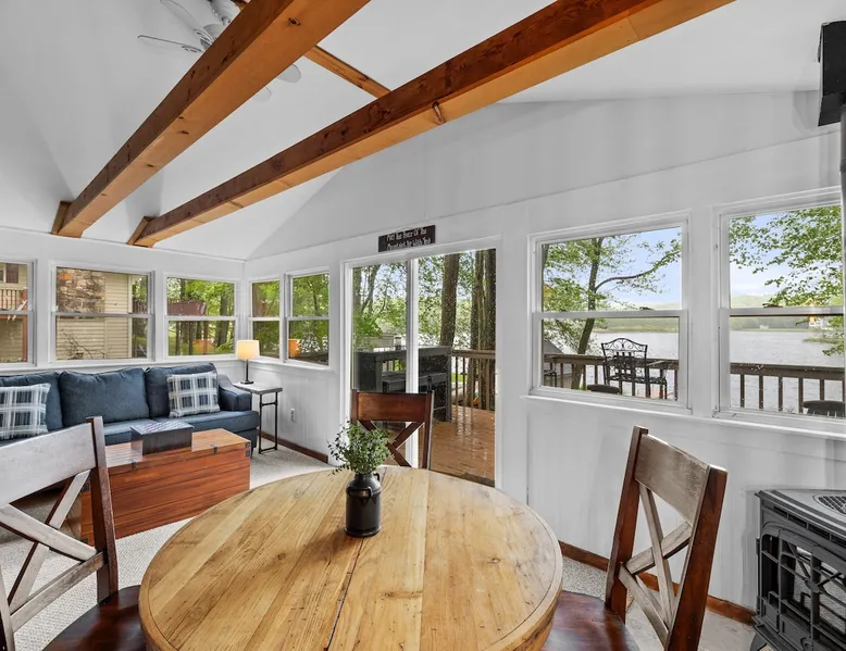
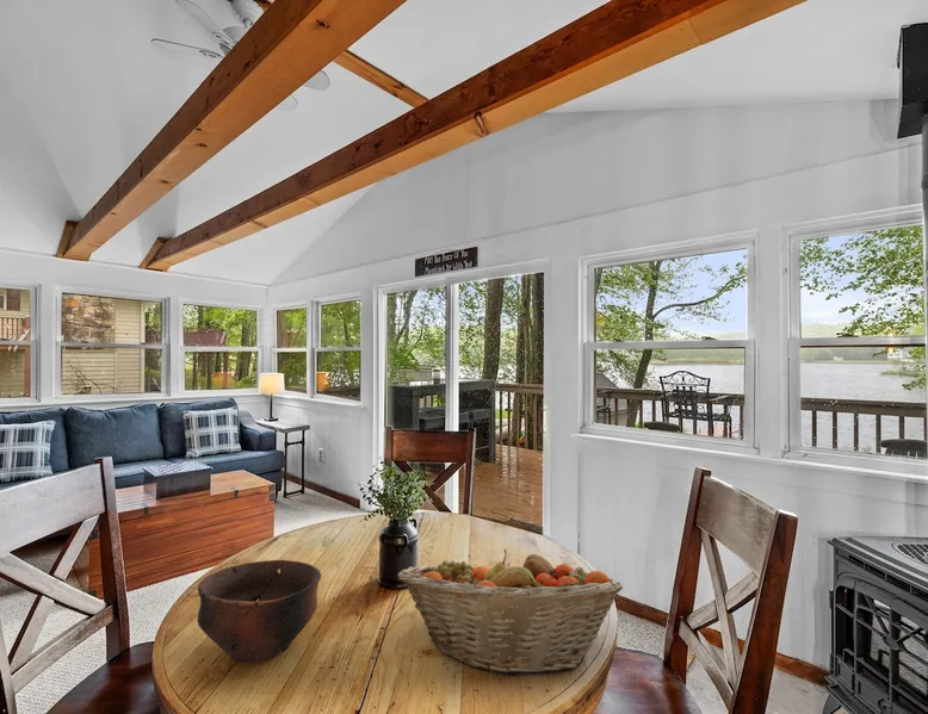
+ bowl [197,559,322,664]
+ fruit basket [397,548,624,677]
